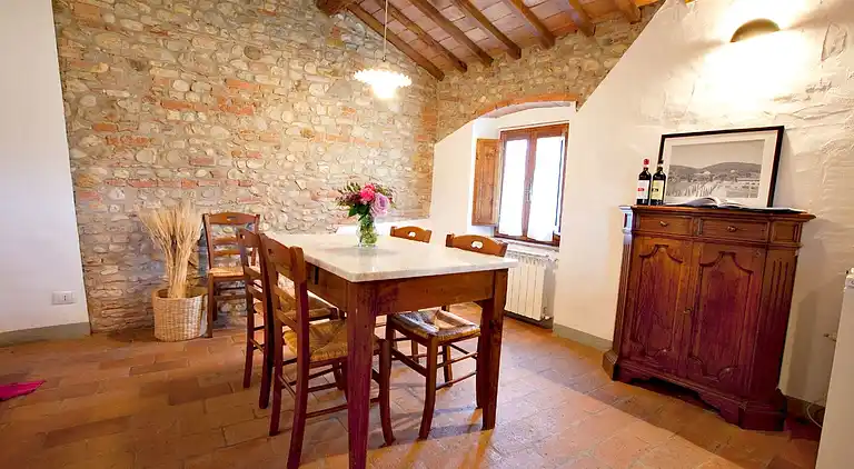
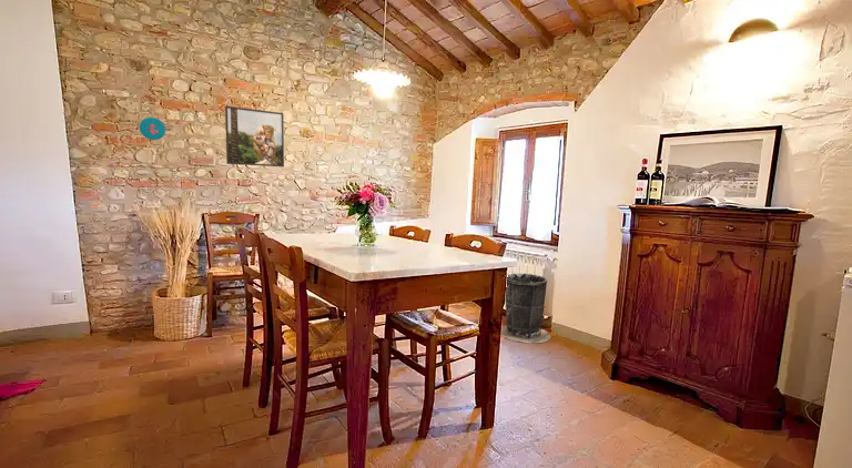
+ button [139,116,166,141]
+ trash can [500,273,551,345]
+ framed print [224,105,285,167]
